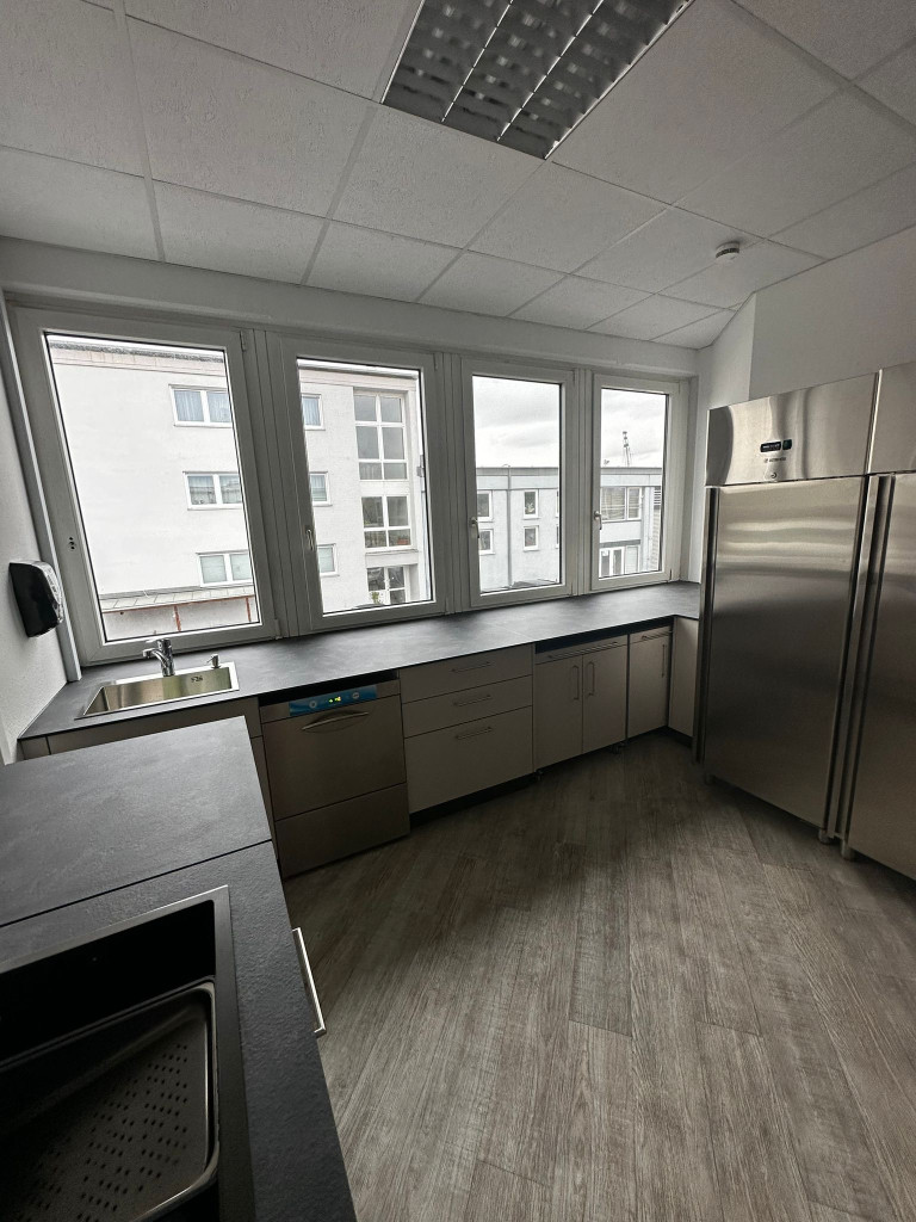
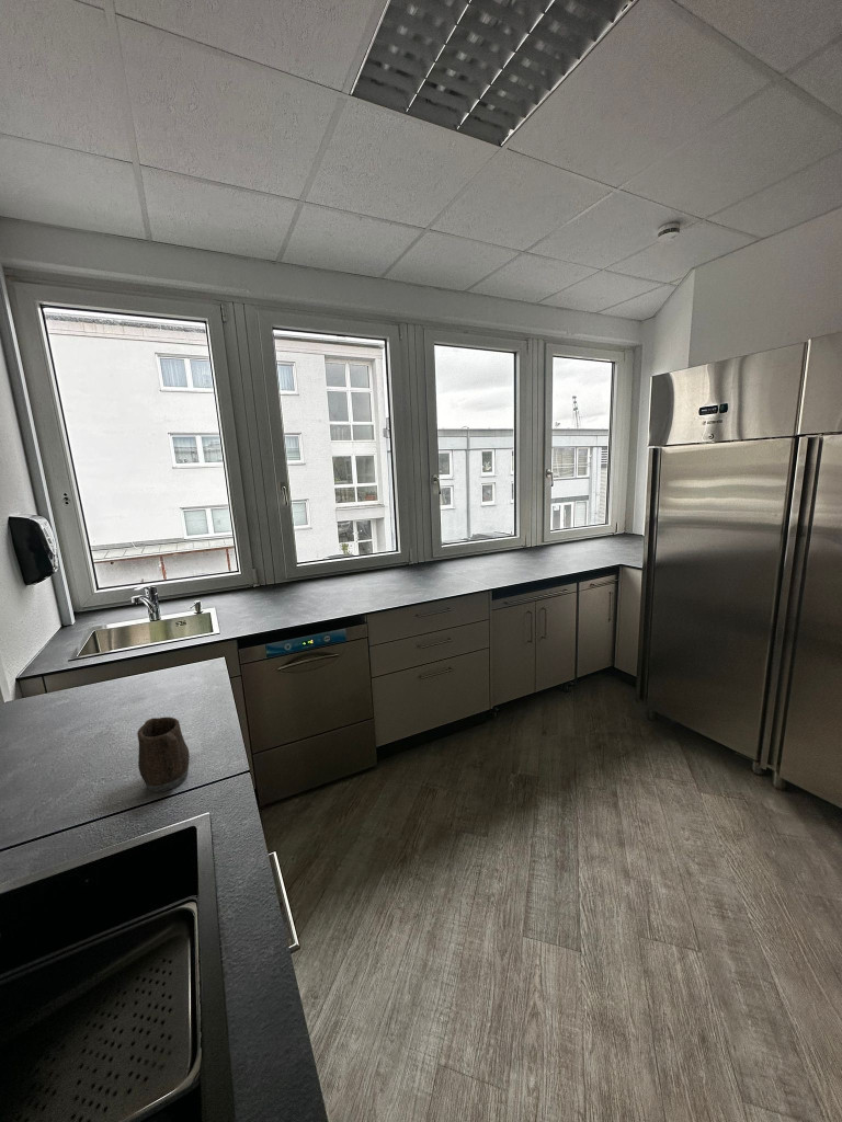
+ mug [136,715,191,793]
